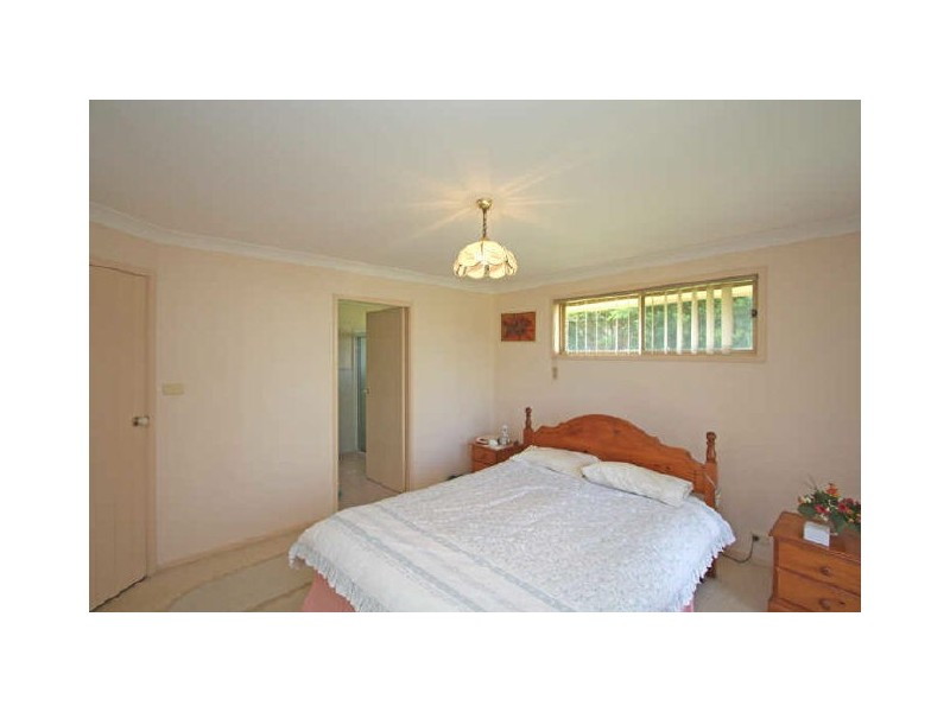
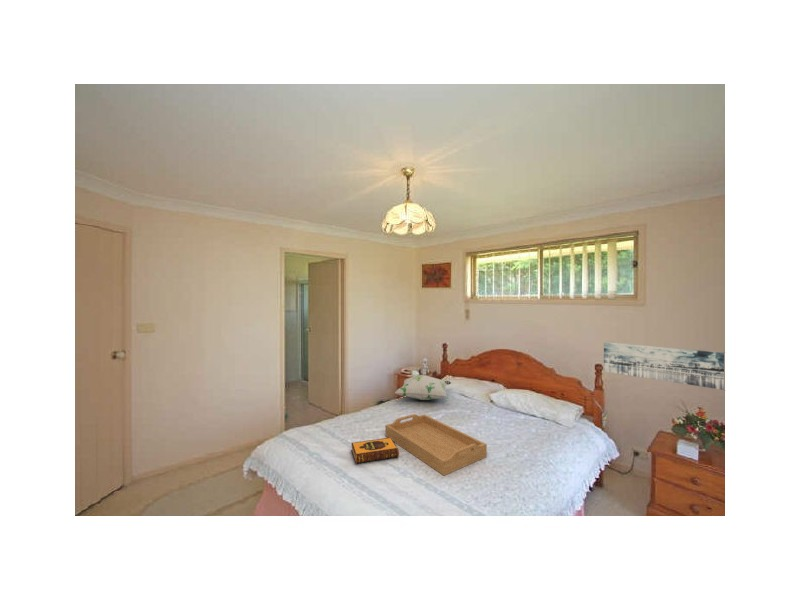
+ wall art [603,341,725,391]
+ serving tray [384,413,488,476]
+ decorative pillow [394,374,452,401]
+ hardback book [350,437,400,465]
